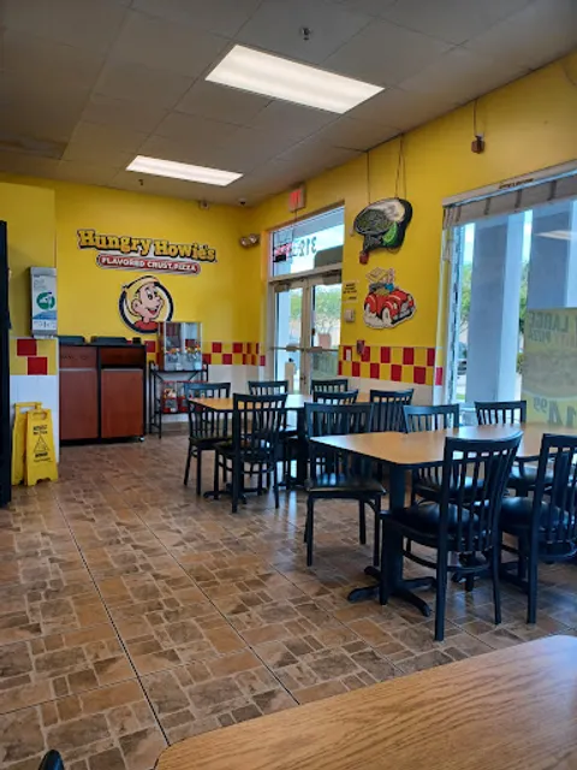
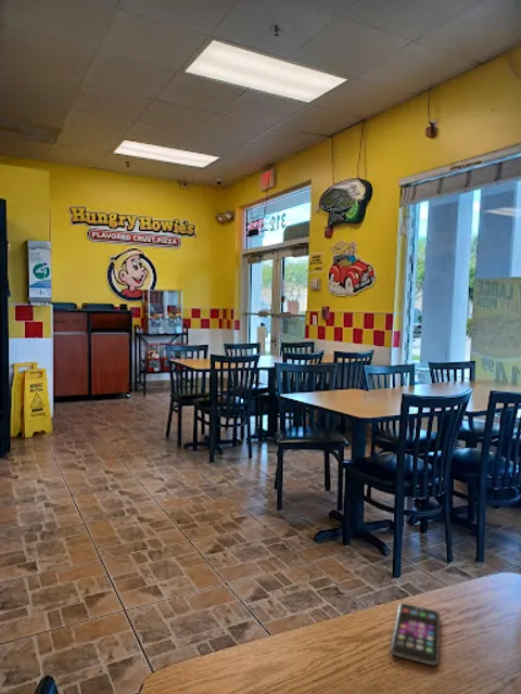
+ smartphone [390,602,441,667]
